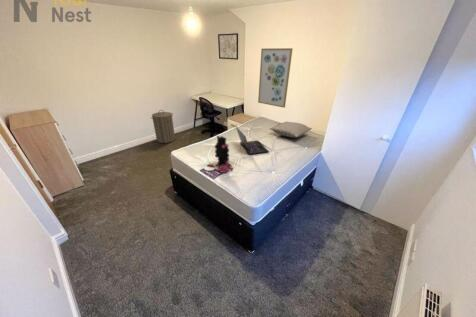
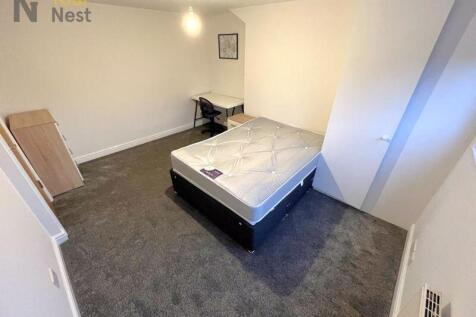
- pillow [269,121,313,139]
- teddy bear [206,135,234,174]
- wall art [257,47,294,109]
- laptop [235,126,270,156]
- laundry hamper [149,109,176,144]
